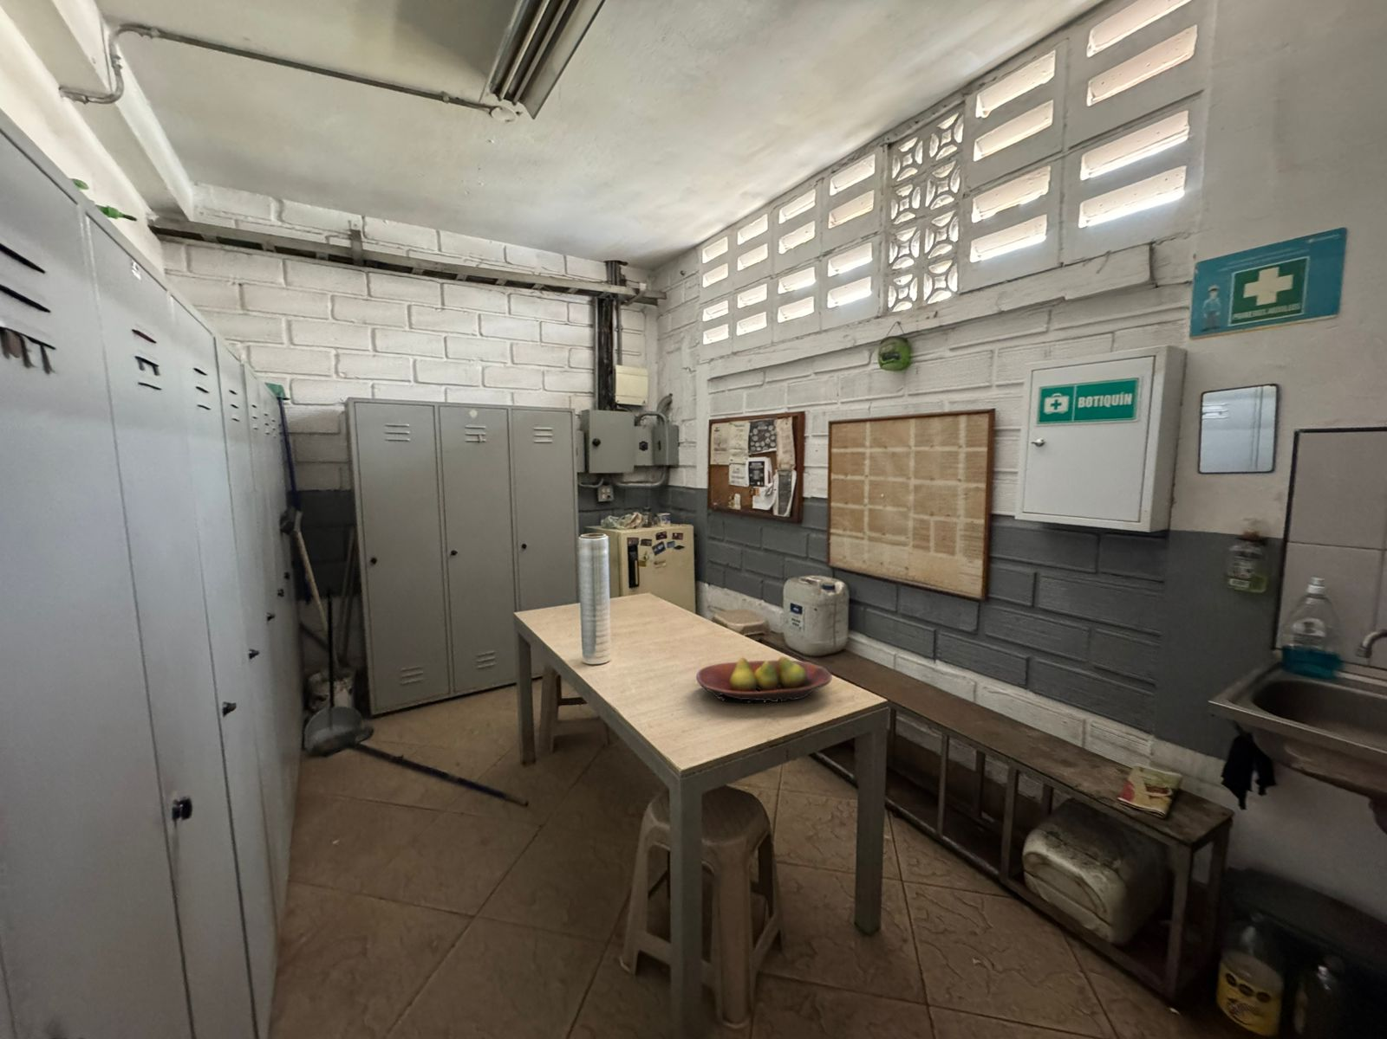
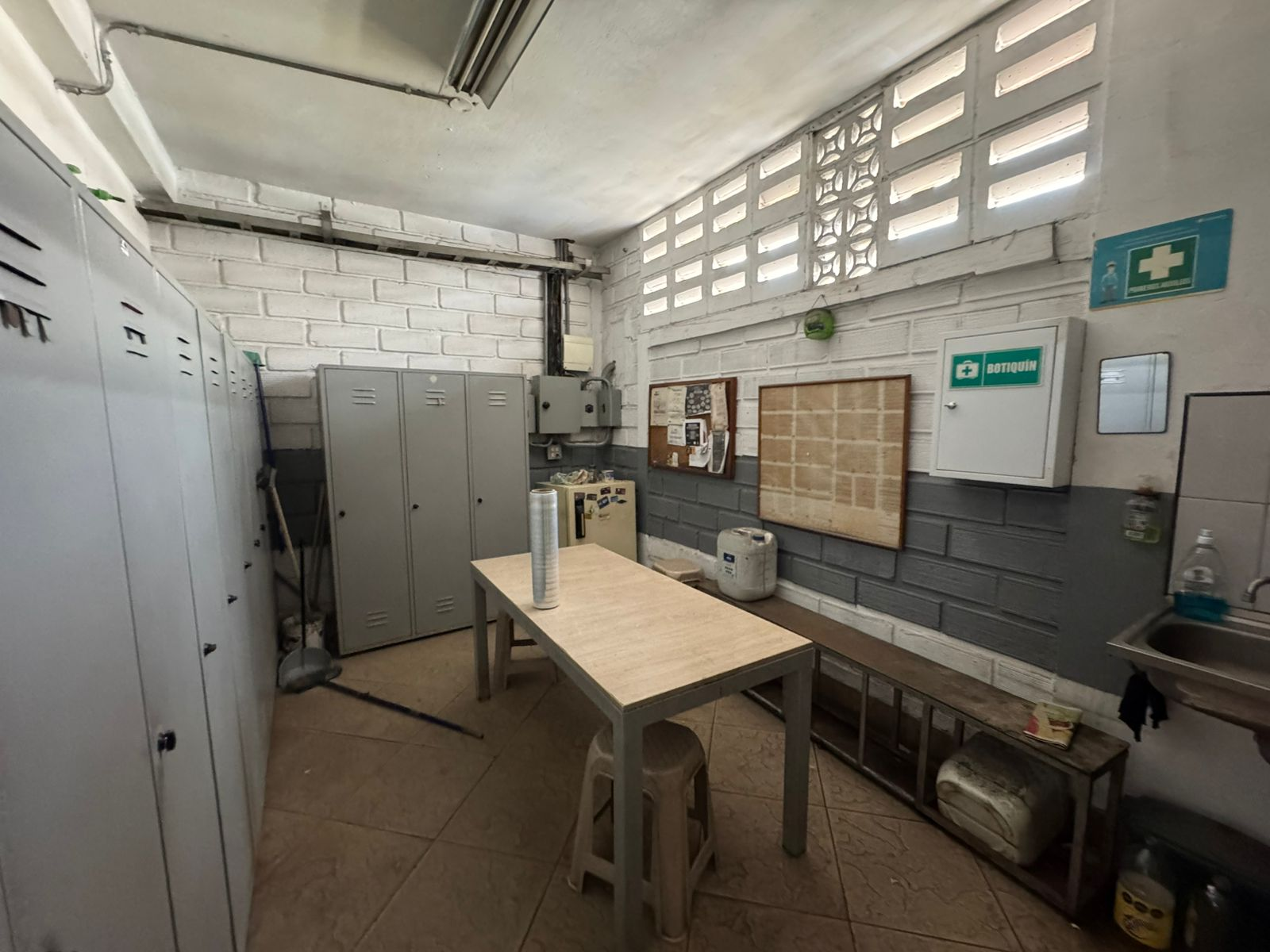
- fruit bowl [696,656,833,704]
